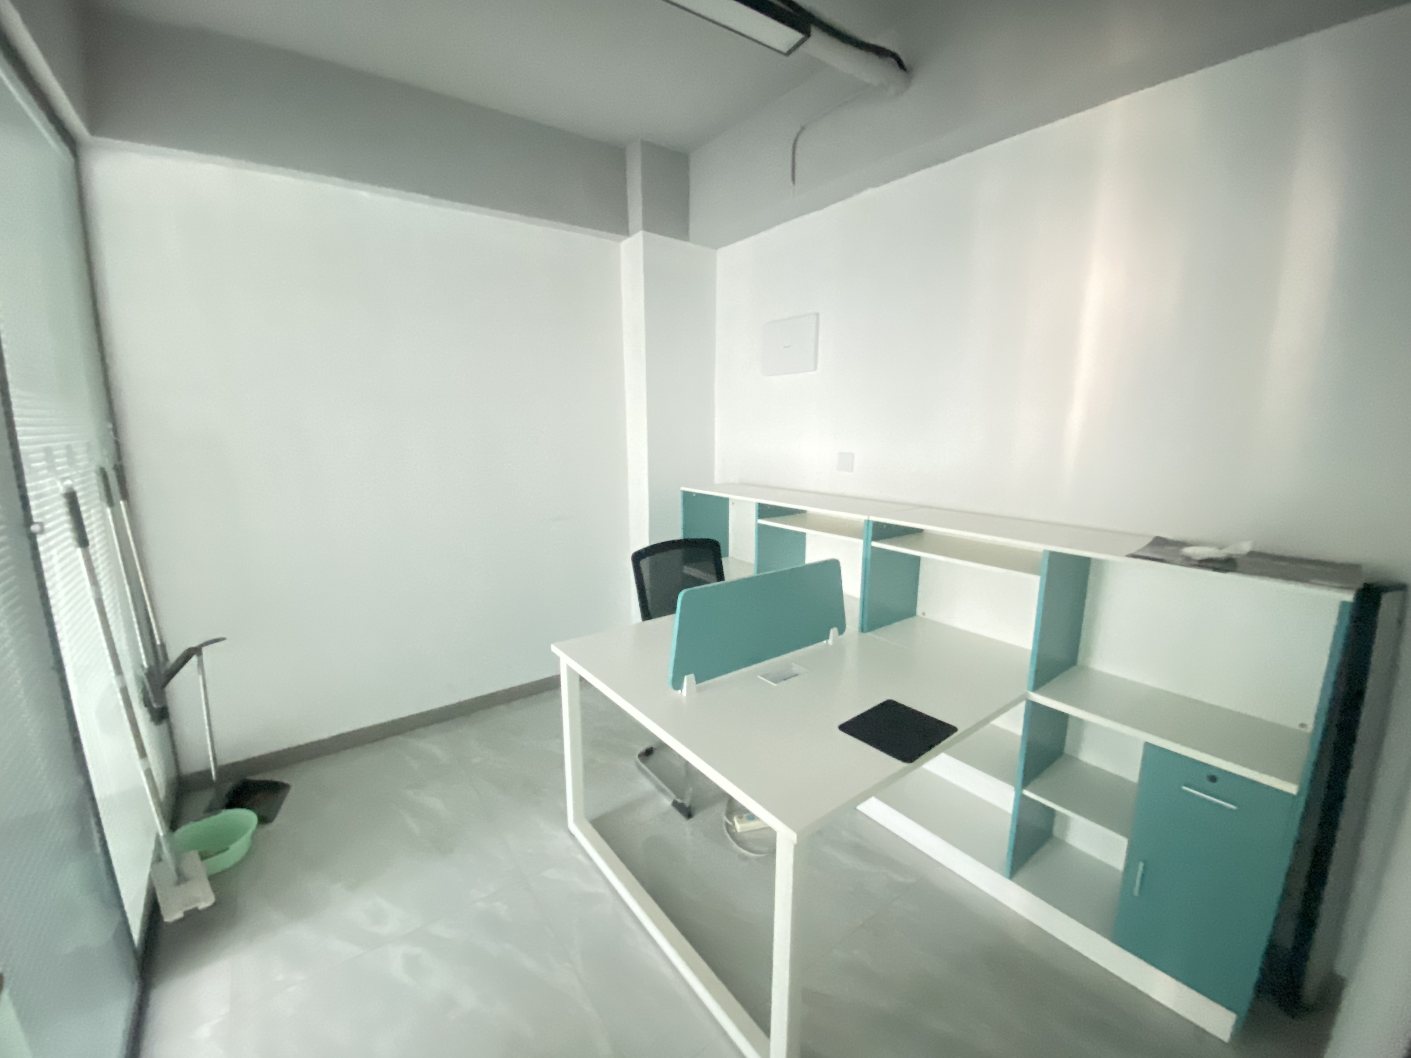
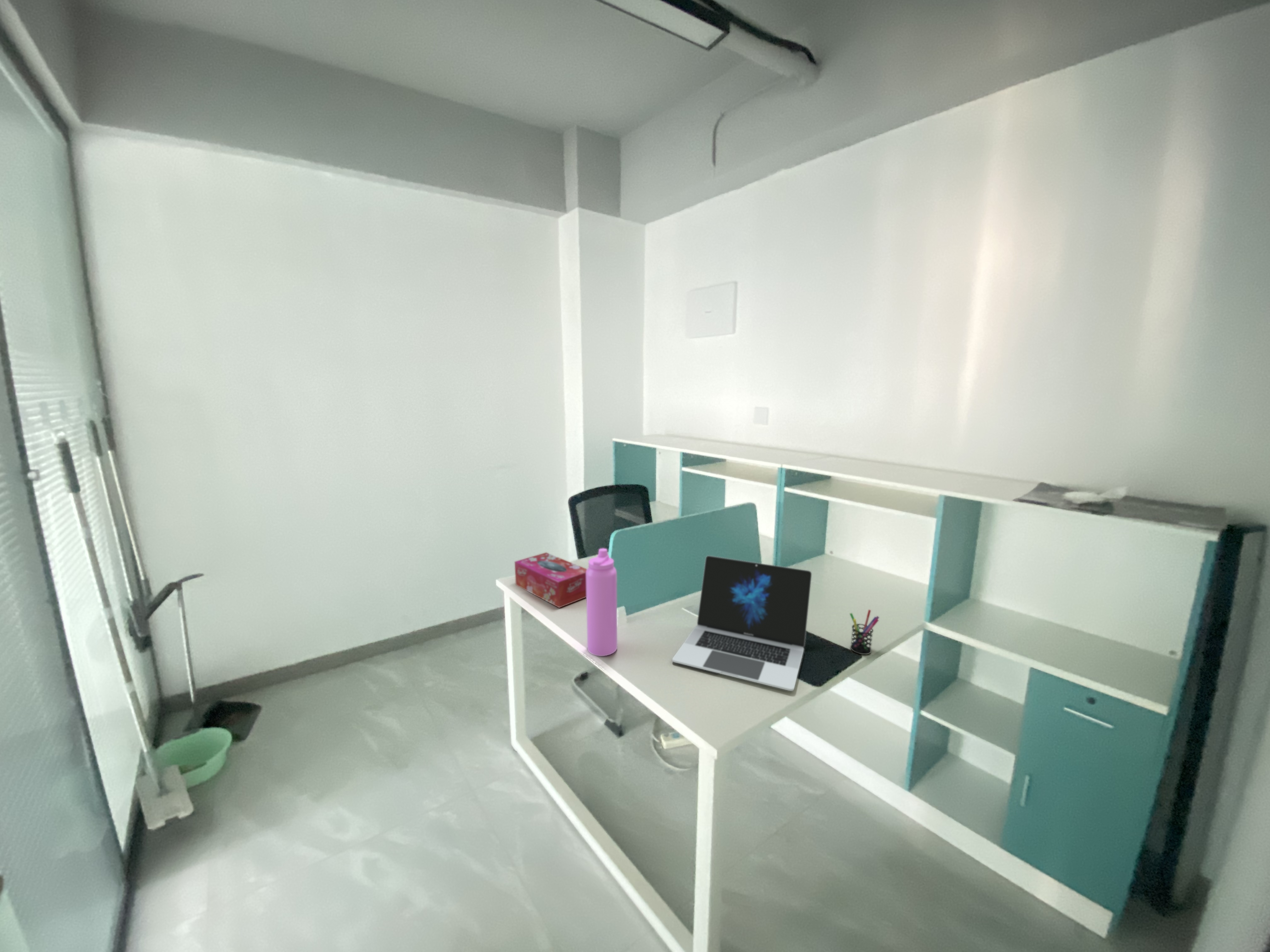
+ water bottle [586,548,618,656]
+ pen holder [849,609,880,655]
+ tissue box [514,552,587,608]
+ laptop [672,555,812,691]
